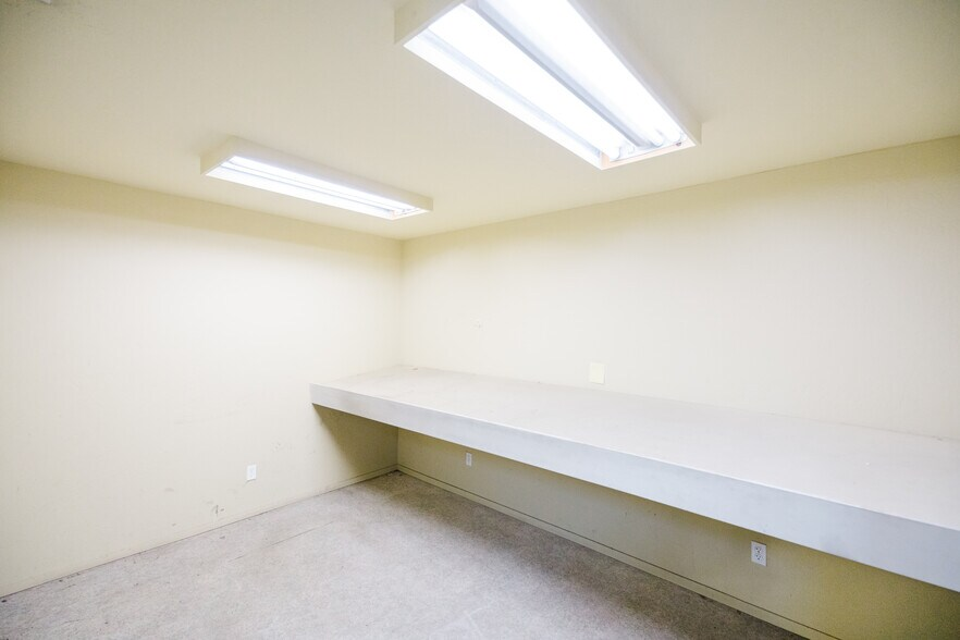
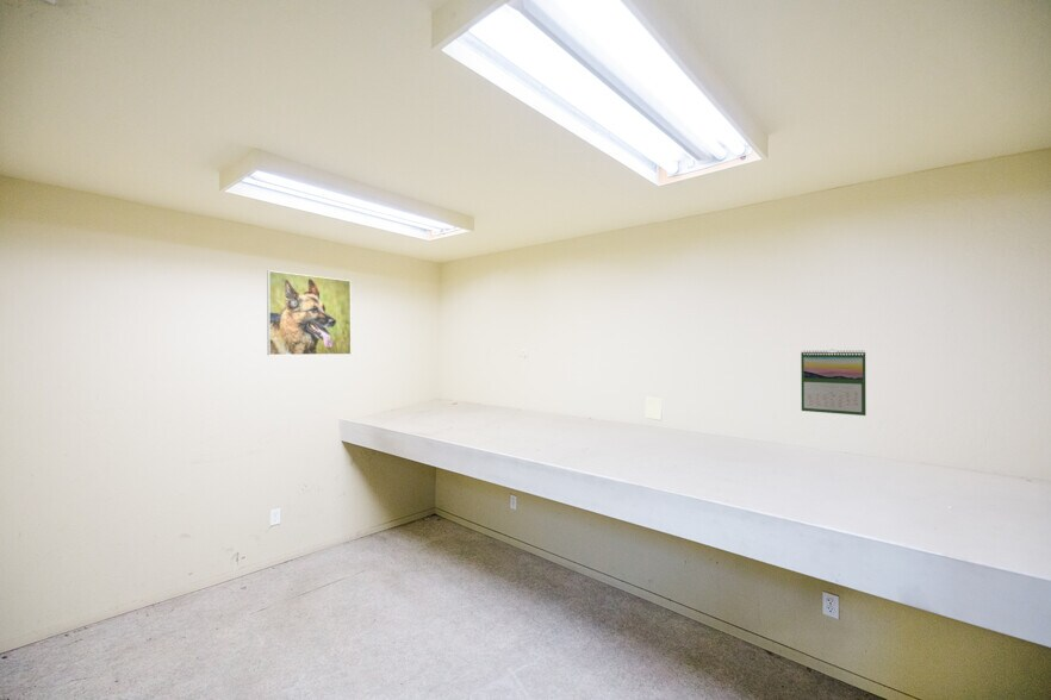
+ calendar [800,349,867,417]
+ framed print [266,269,353,356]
